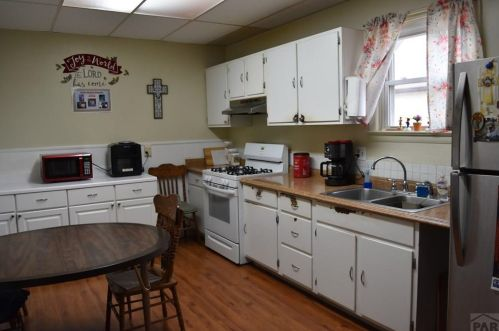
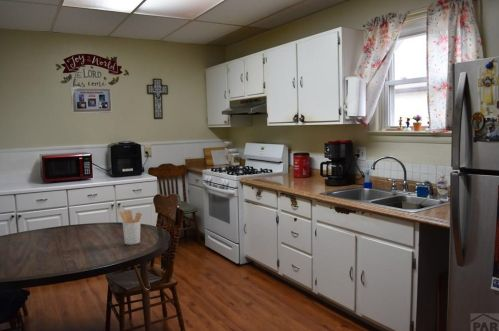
+ utensil holder [118,209,143,246]
